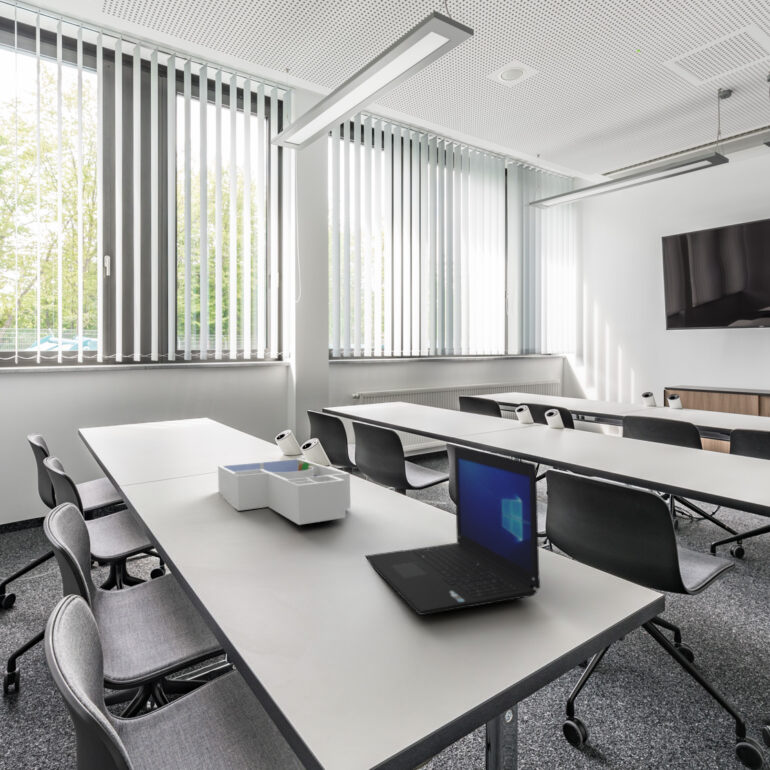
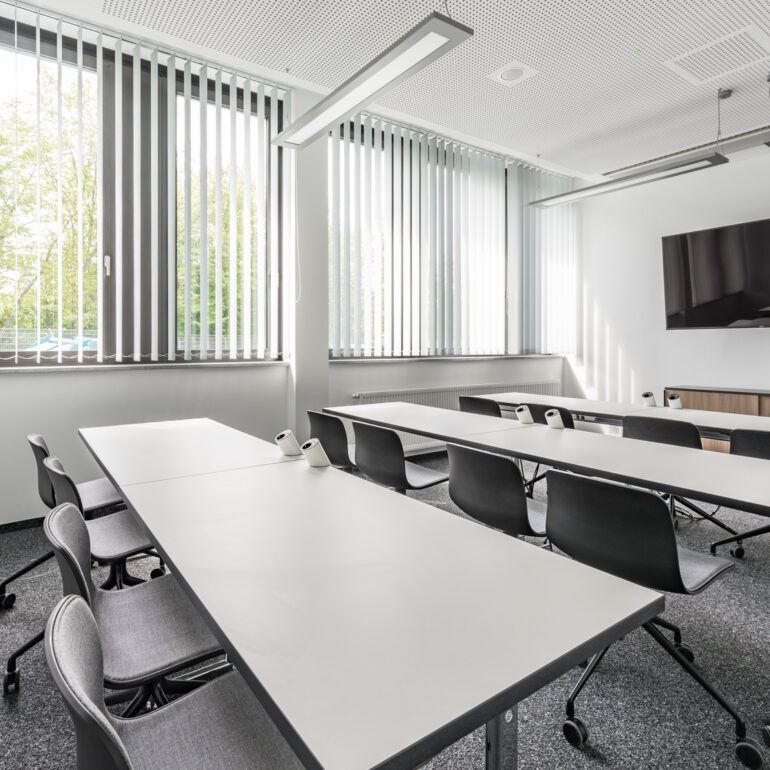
- laptop [364,446,541,616]
- desk organizer [217,458,351,526]
